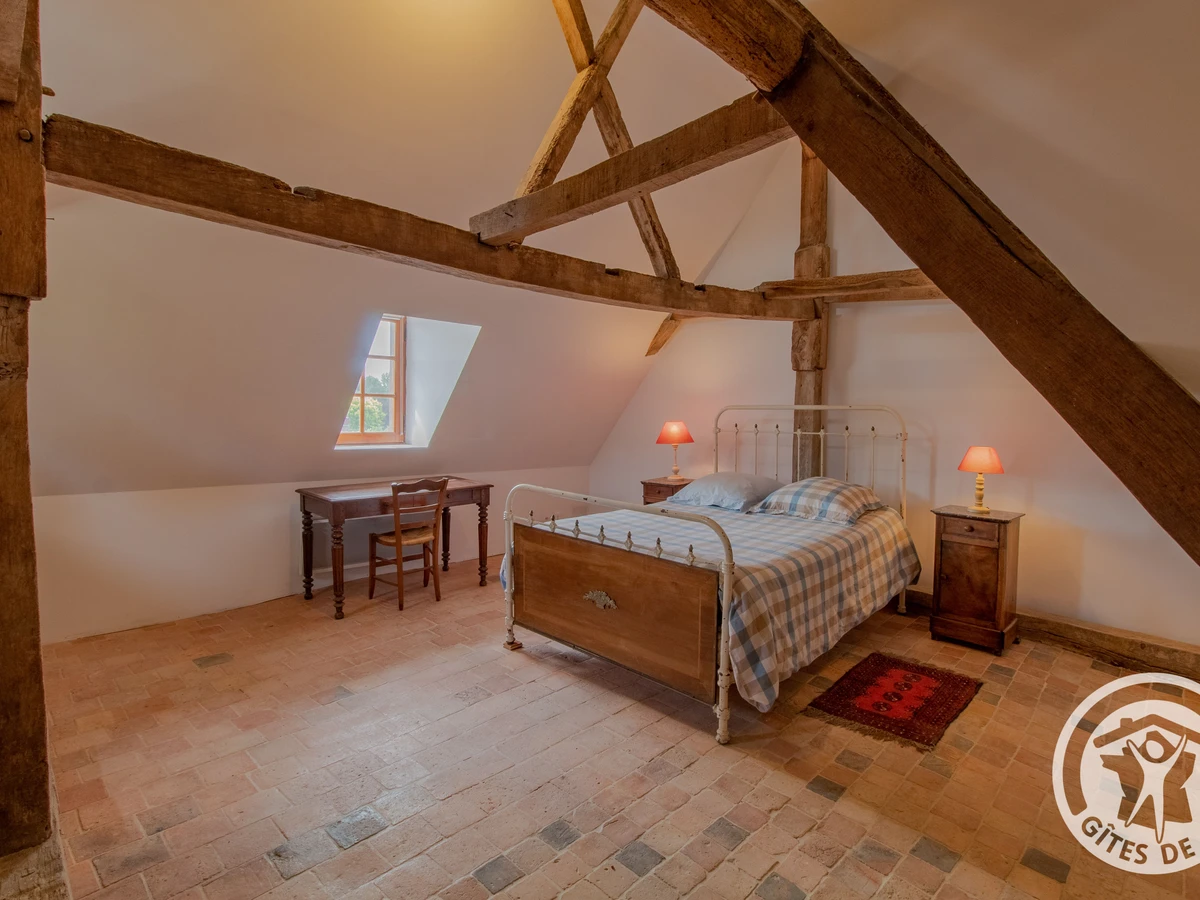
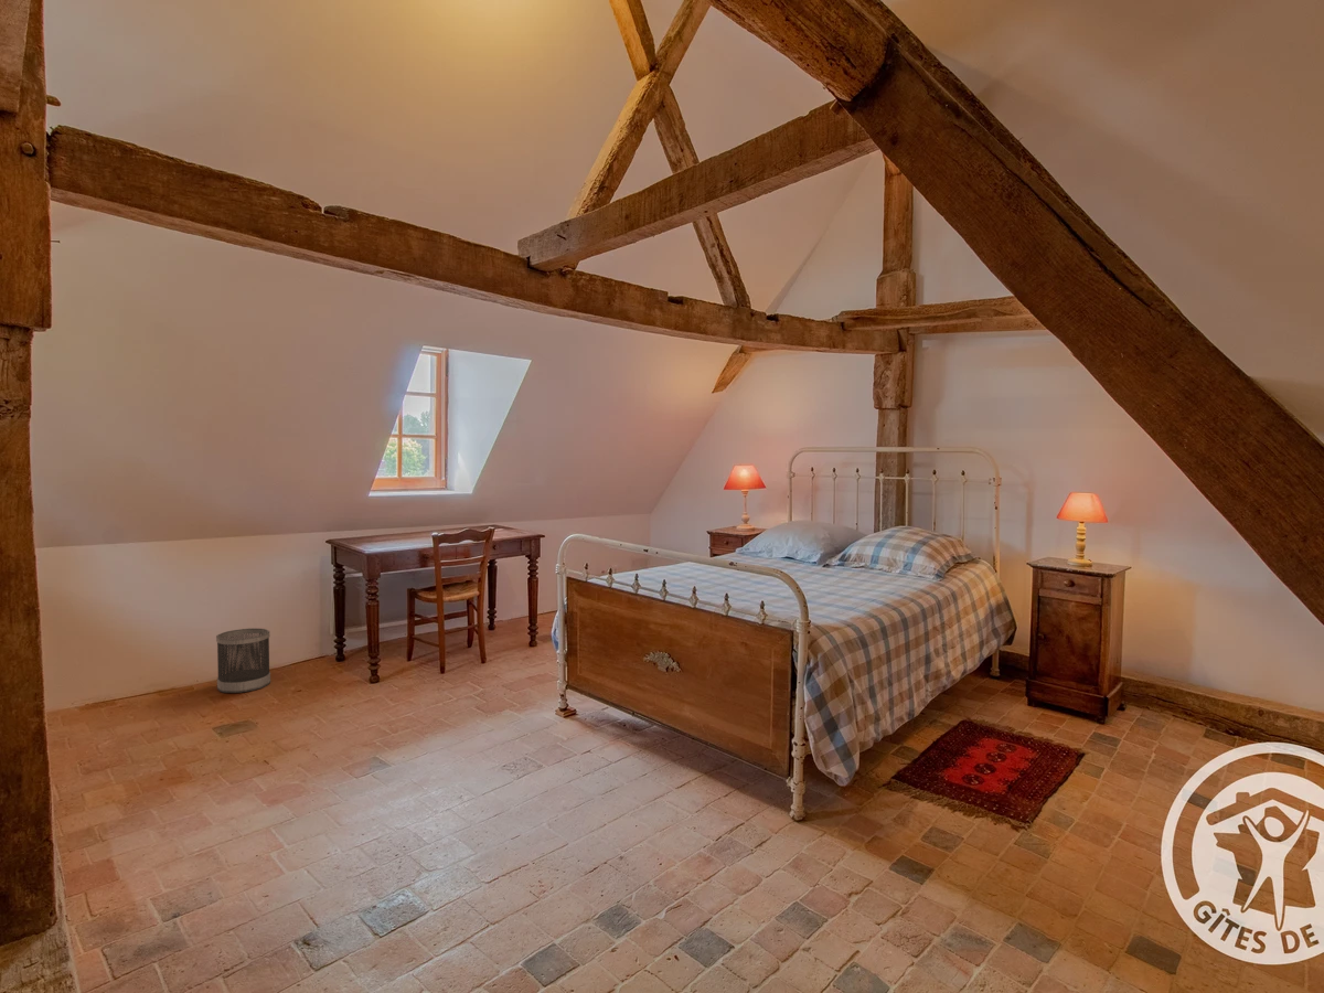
+ wastebasket [215,627,271,694]
